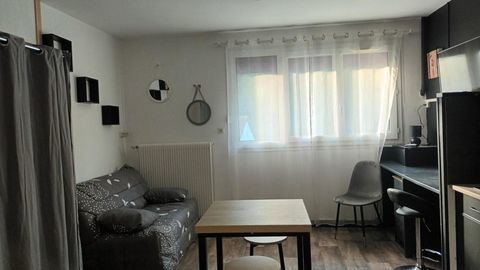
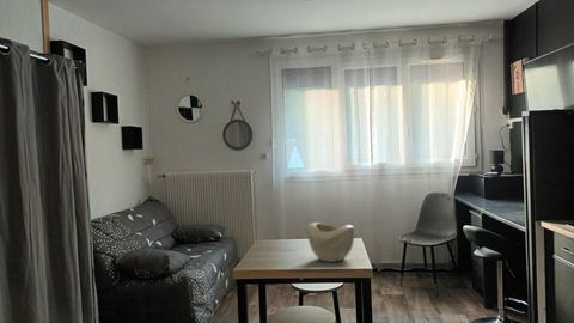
+ decorative bowl [306,221,355,263]
